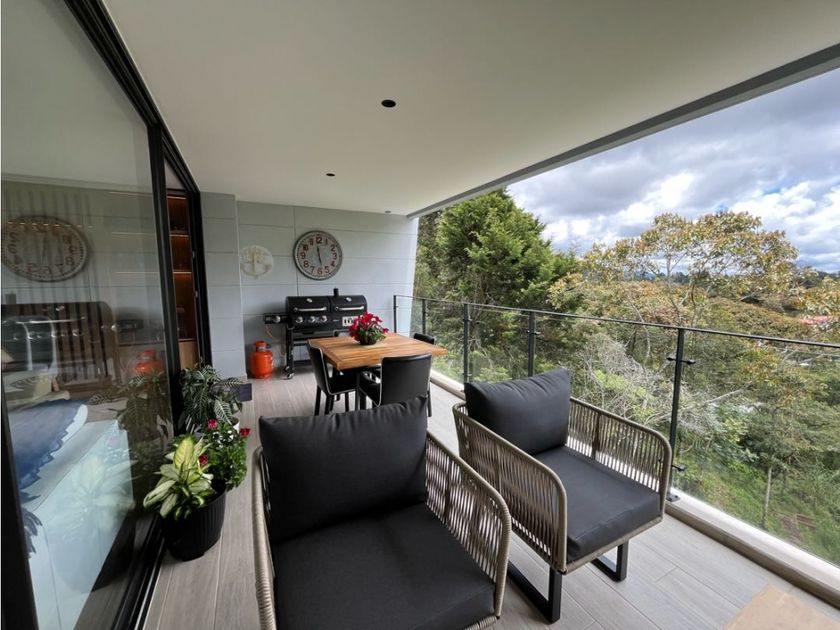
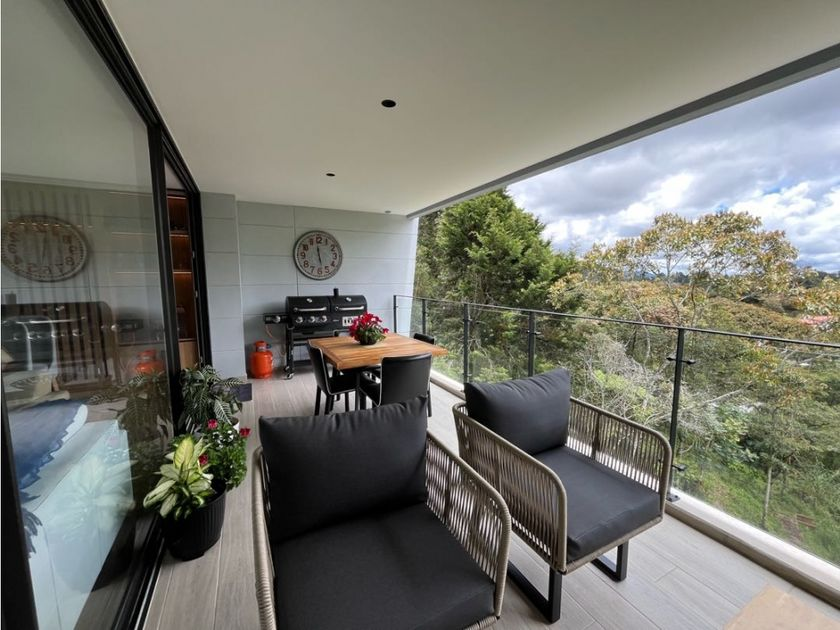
- wall decoration [238,244,275,280]
